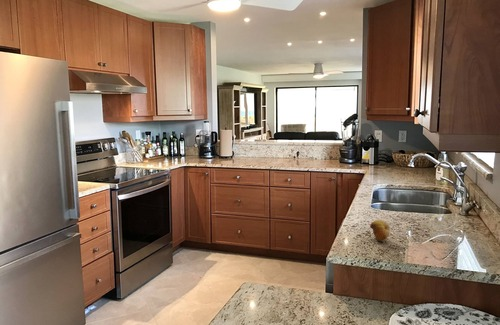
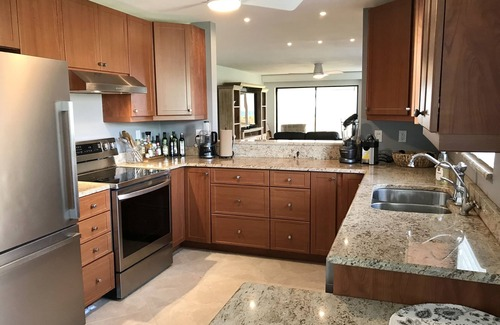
- fruit [369,219,391,242]
